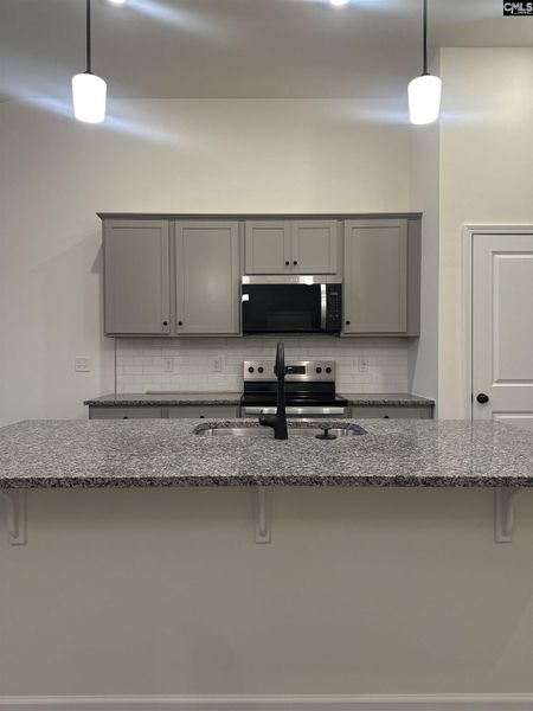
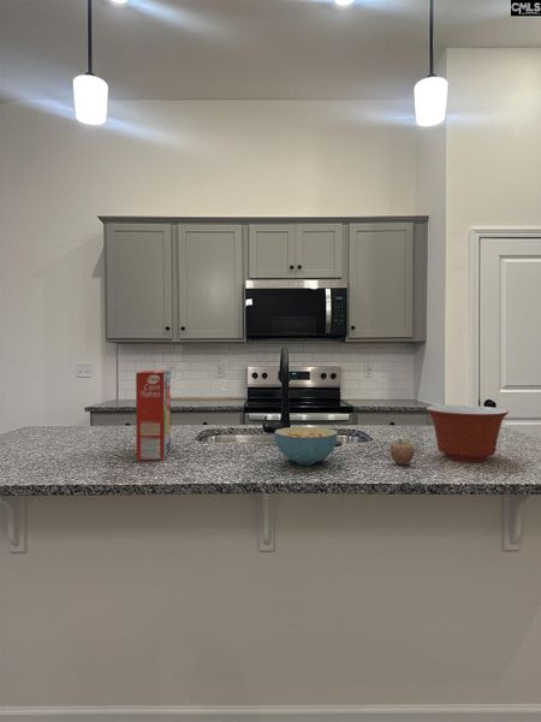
+ fruit [390,436,415,466]
+ cereal box [135,369,172,461]
+ cereal bowl [273,426,338,466]
+ mixing bowl [424,404,510,463]
